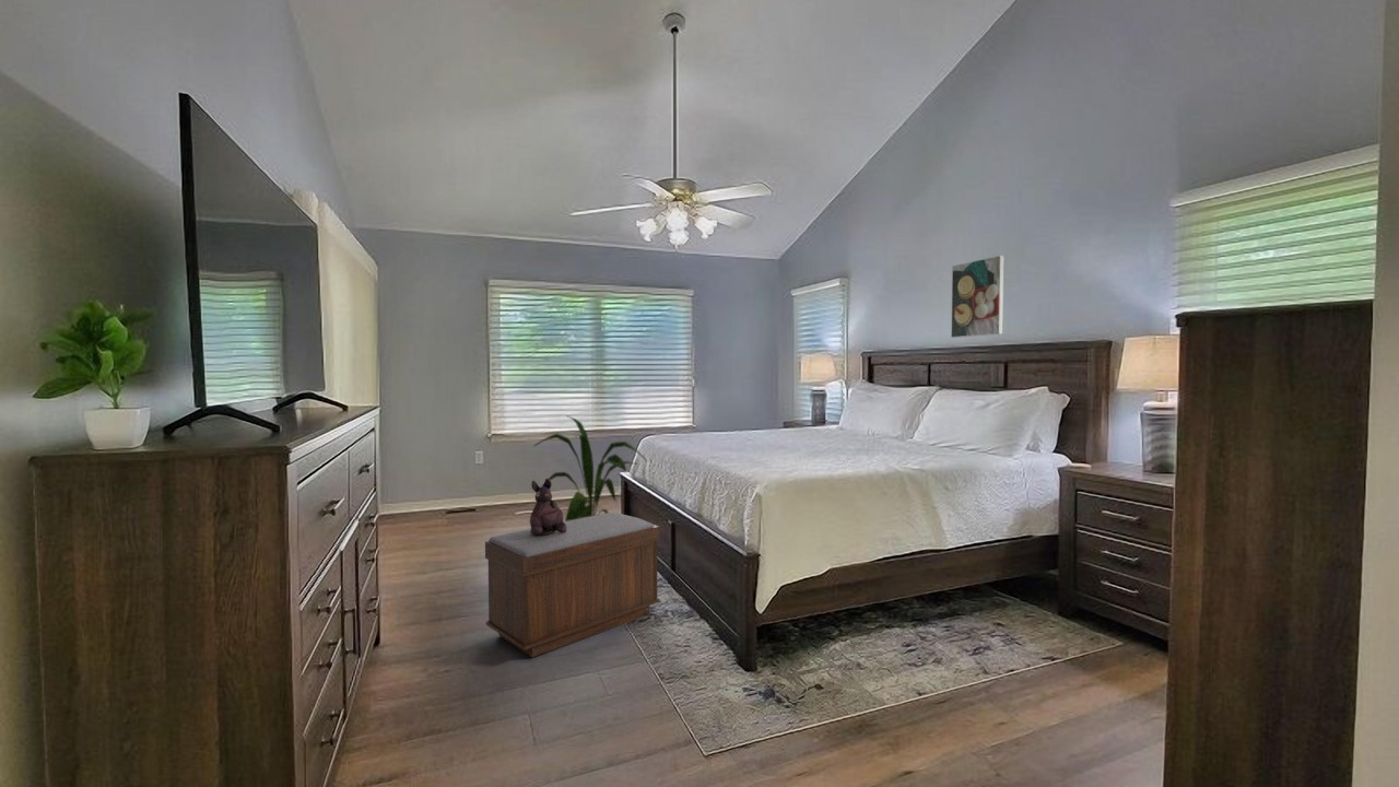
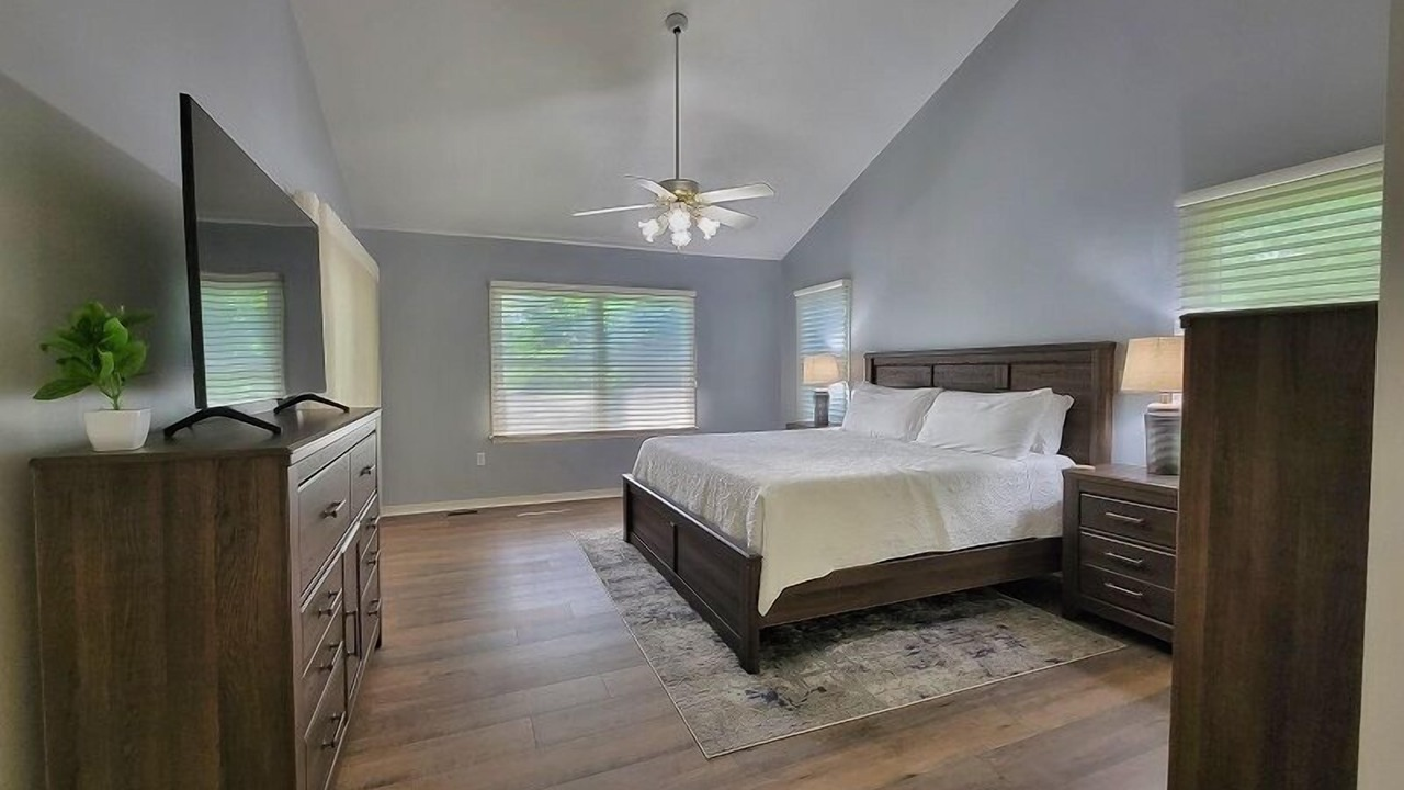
- plush toy [529,478,566,536]
- house plant [533,414,649,521]
- bench [484,512,661,658]
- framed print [950,255,1004,339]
